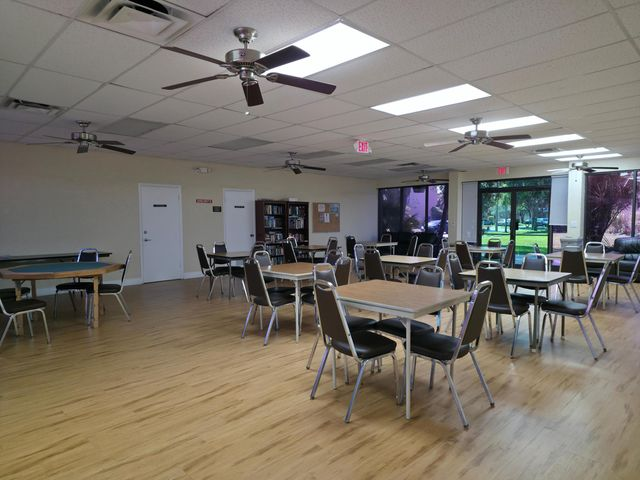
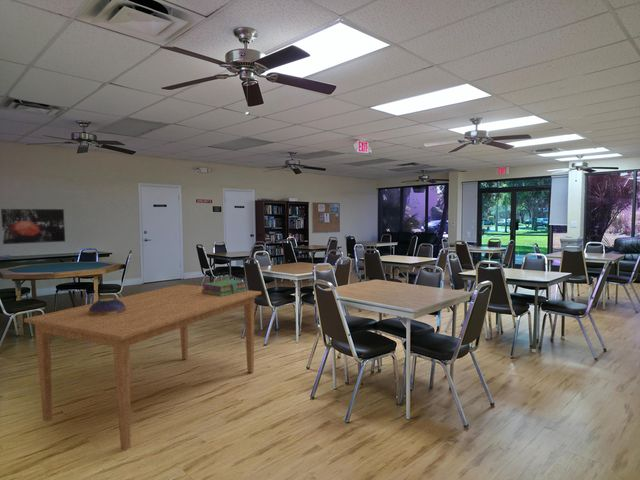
+ stack of books [202,278,248,296]
+ decorative bowl [88,297,126,316]
+ wall art [0,208,66,245]
+ dining table [23,283,262,451]
